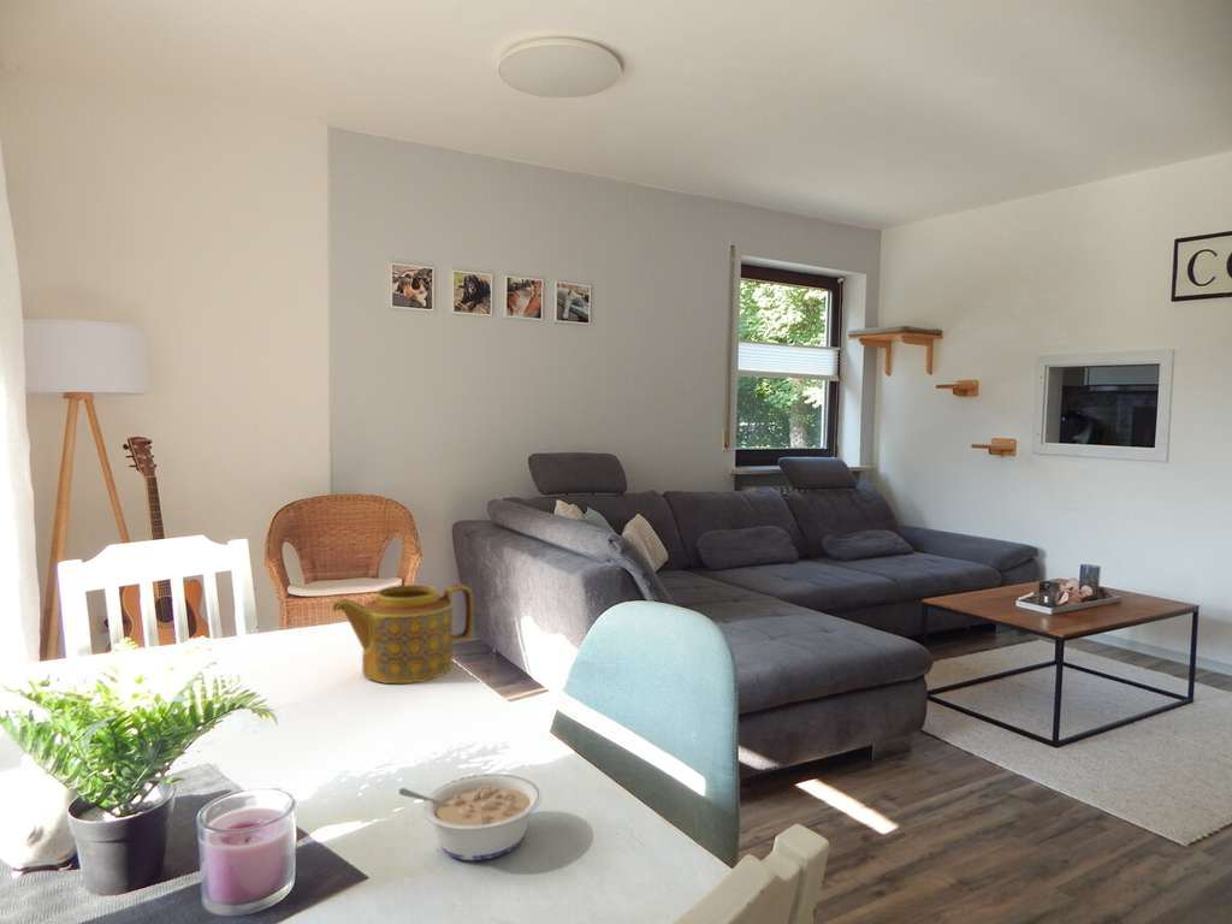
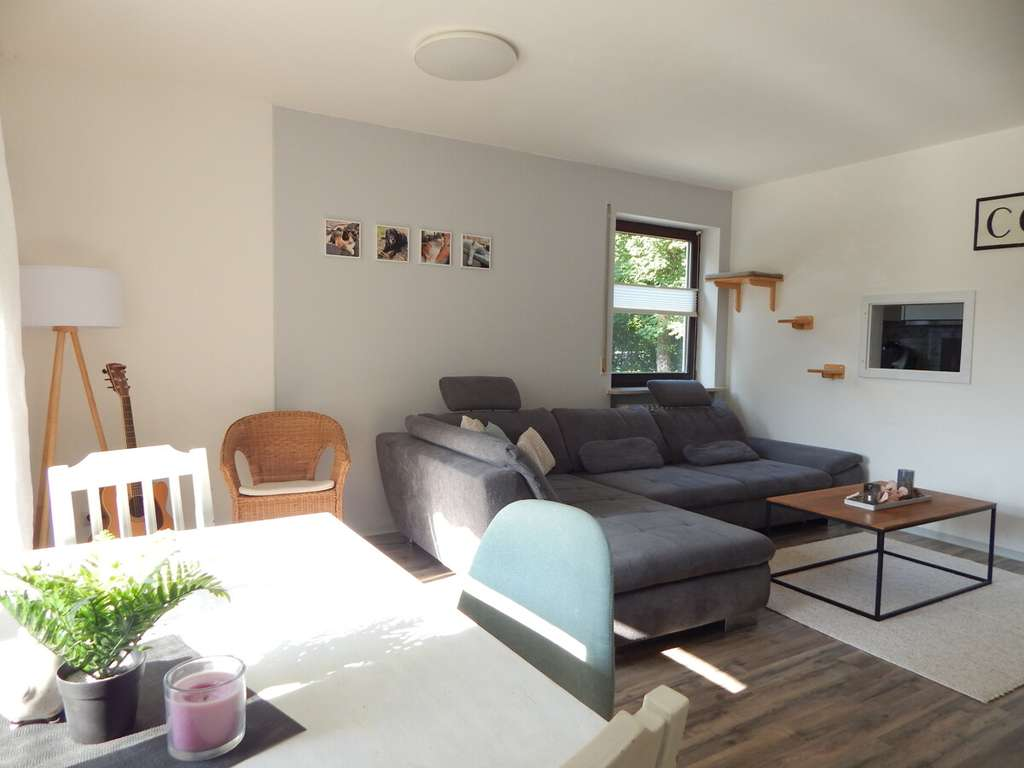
- legume [398,772,544,861]
- teapot [331,584,474,685]
